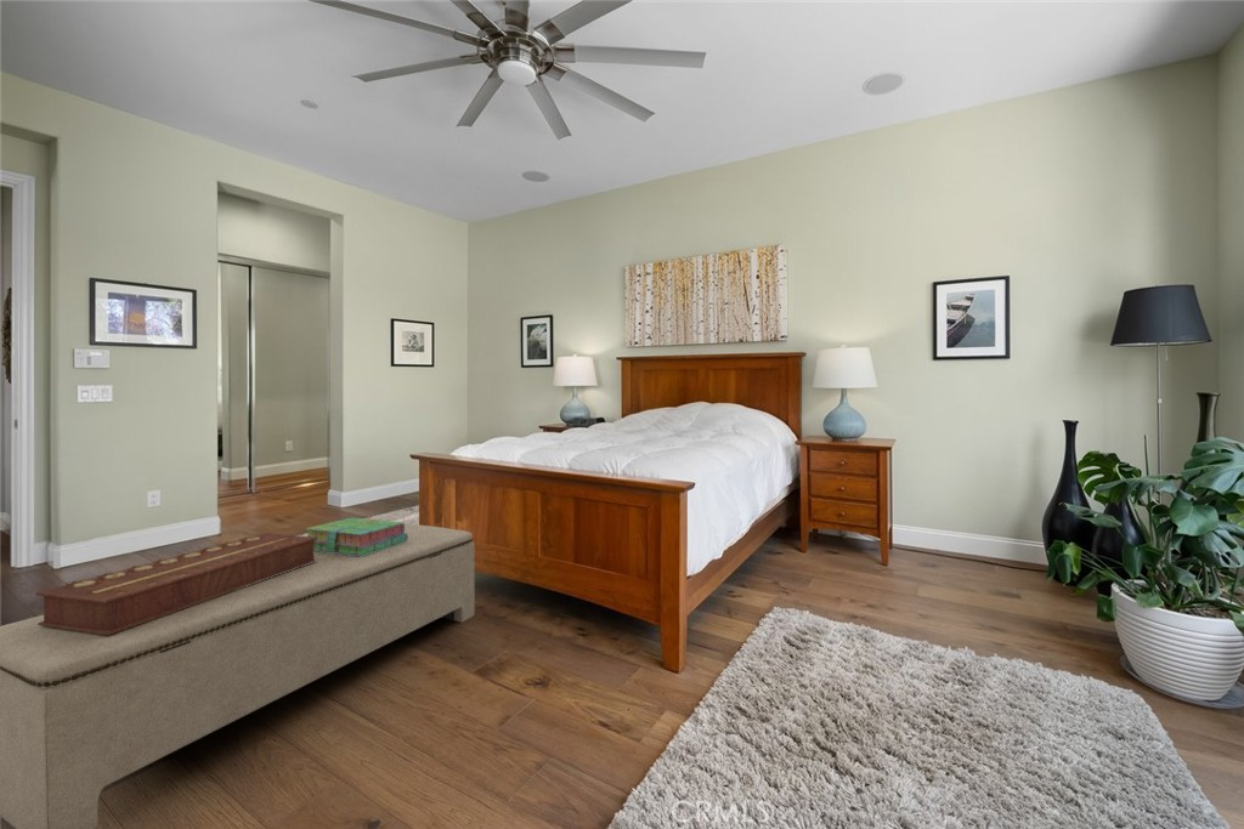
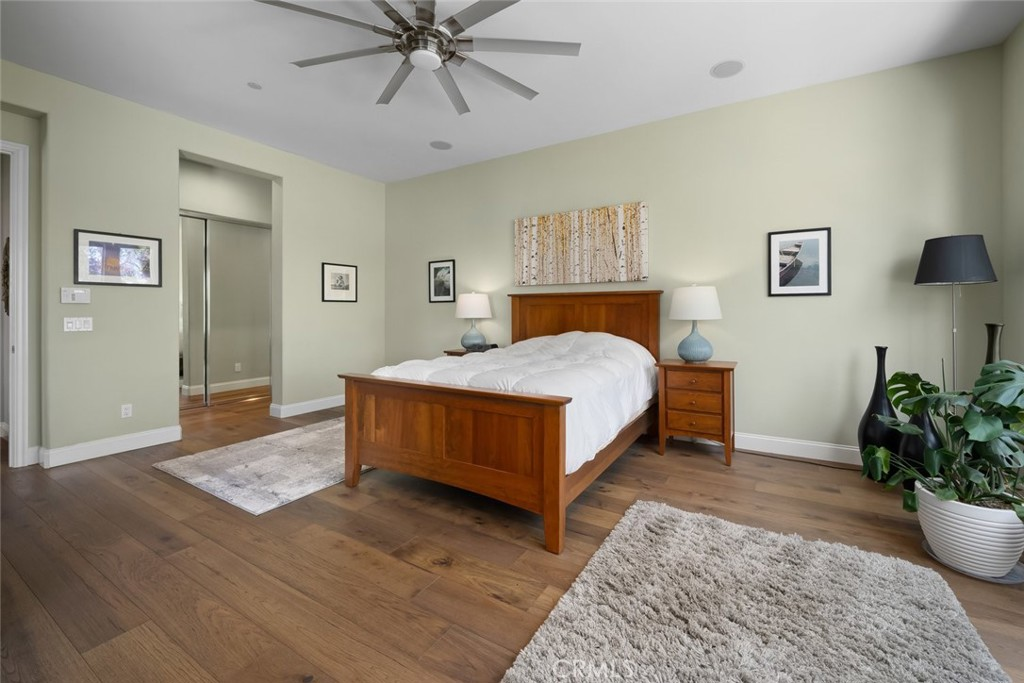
- stack of books [304,516,408,557]
- decorative box [34,532,318,635]
- bench [0,523,476,829]
